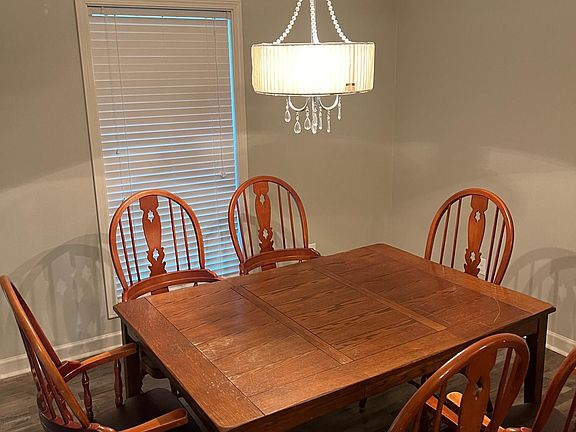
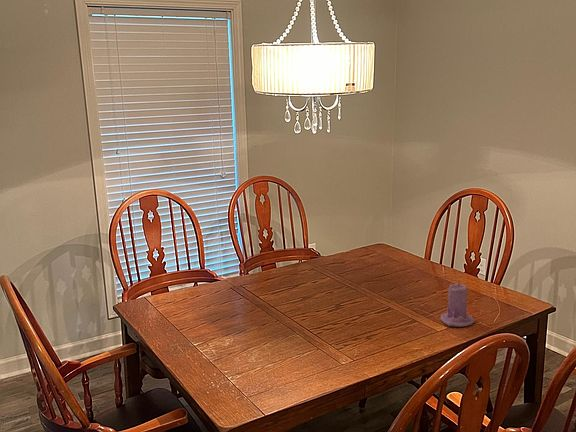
+ candle [440,279,476,328]
